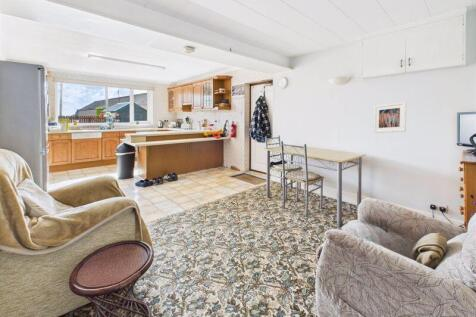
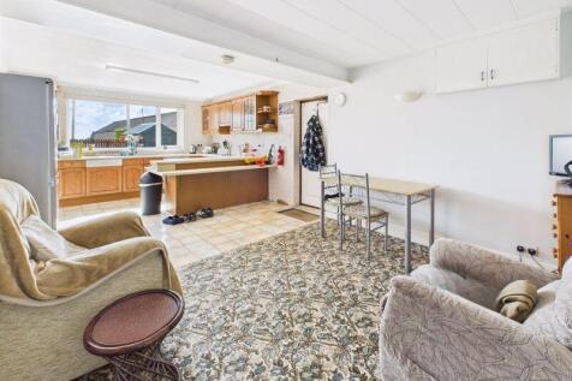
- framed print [372,101,407,134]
